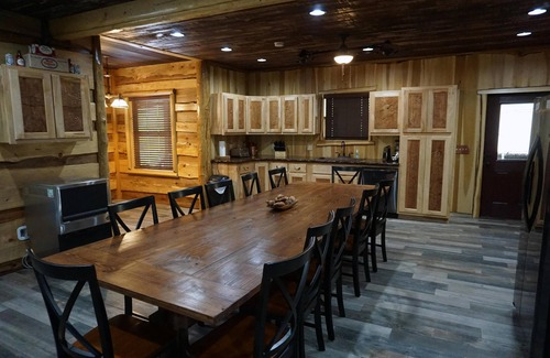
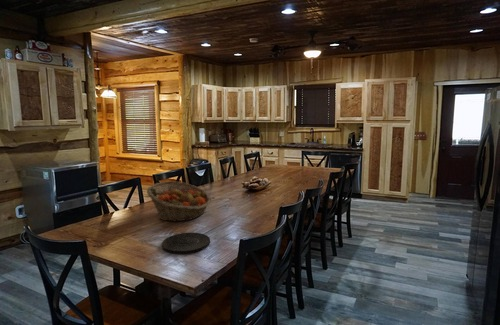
+ plate [161,232,211,255]
+ fruit basket [146,180,212,222]
